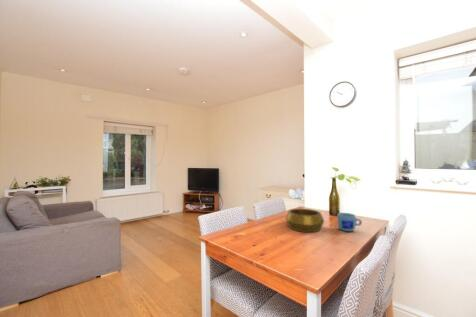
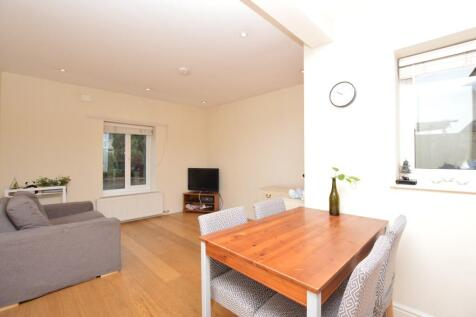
- decorative bowl [285,208,325,233]
- mug [336,212,363,232]
